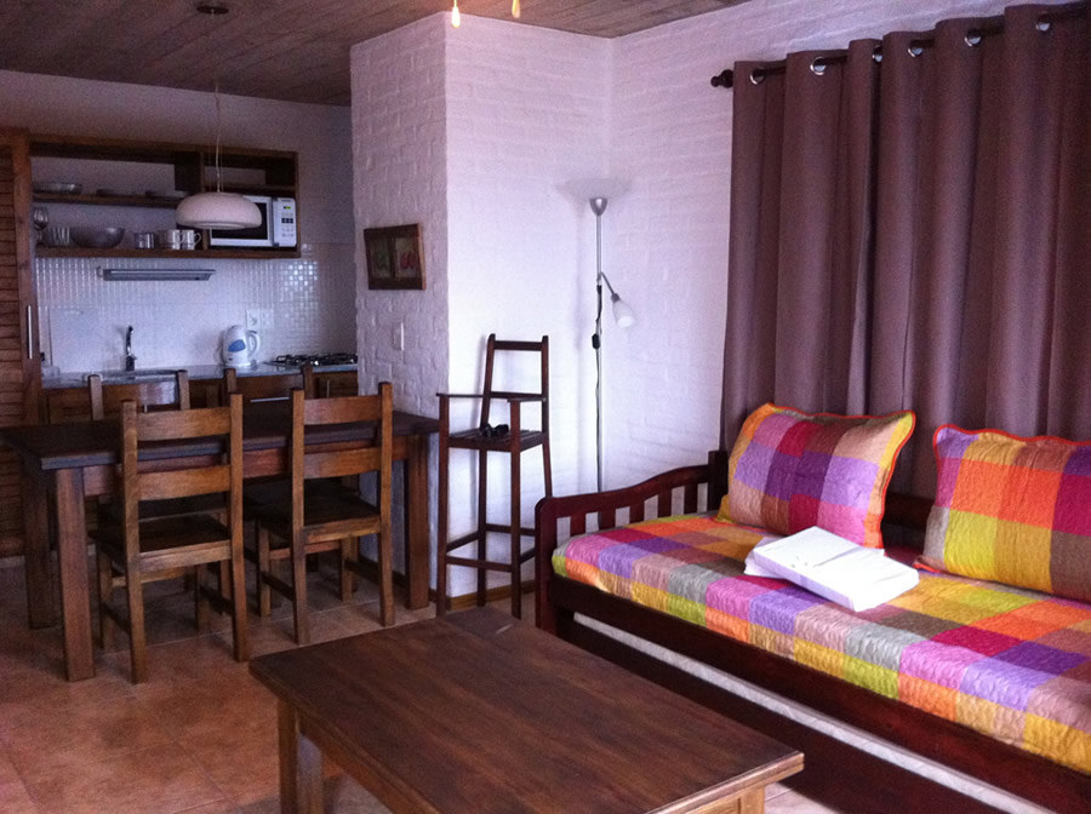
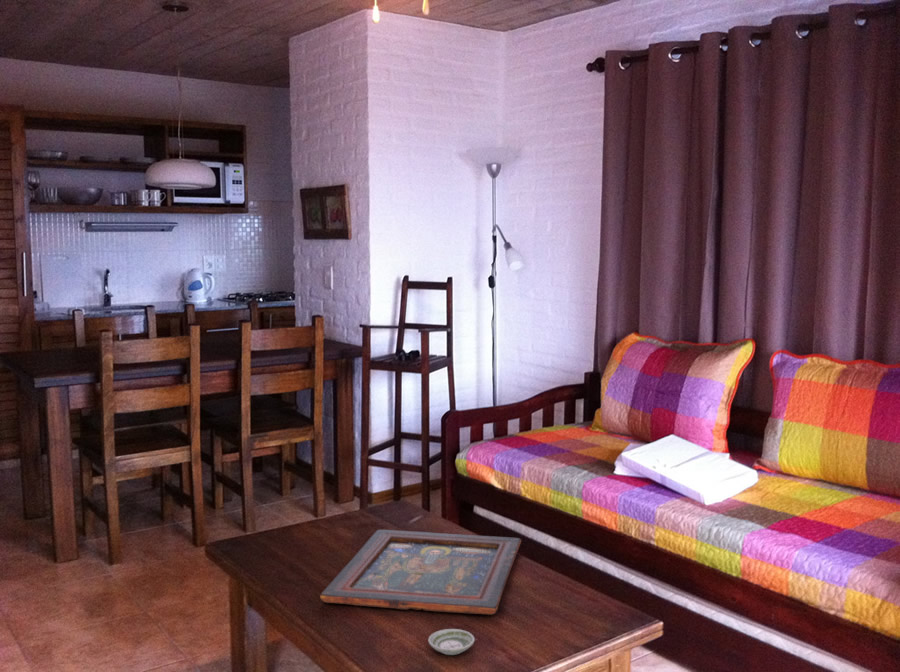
+ religious icon [319,529,522,616]
+ saucer [427,628,476,656]
